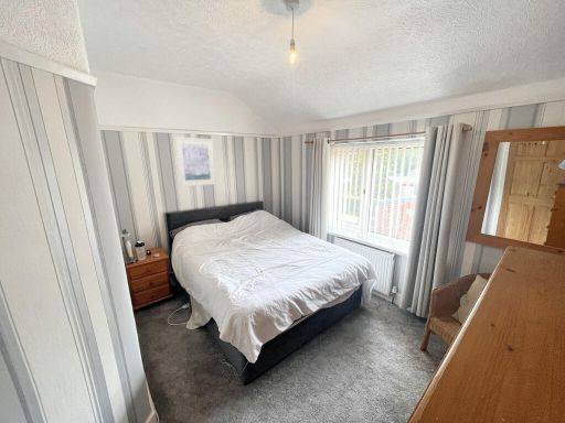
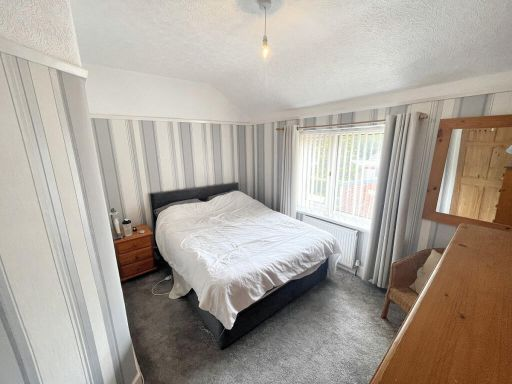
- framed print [173,135,217,188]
